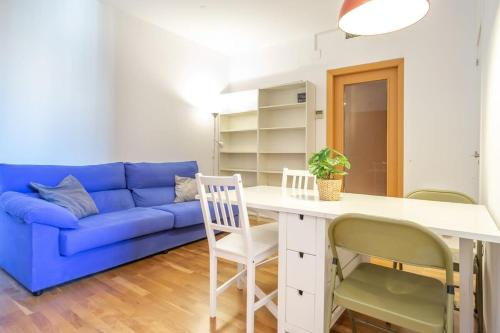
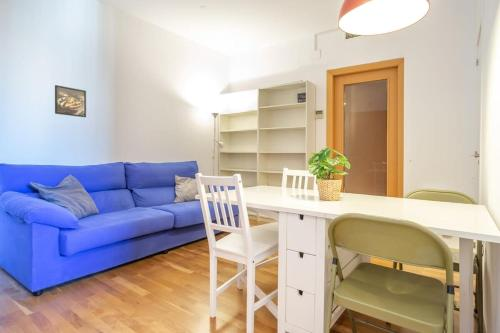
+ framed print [54,84,87,118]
